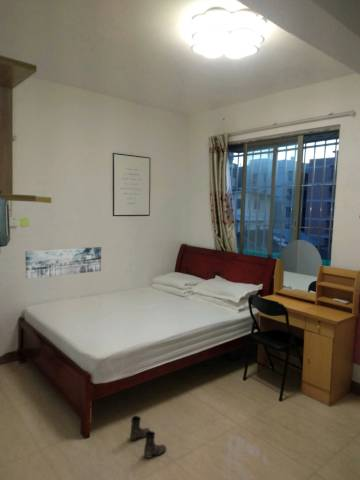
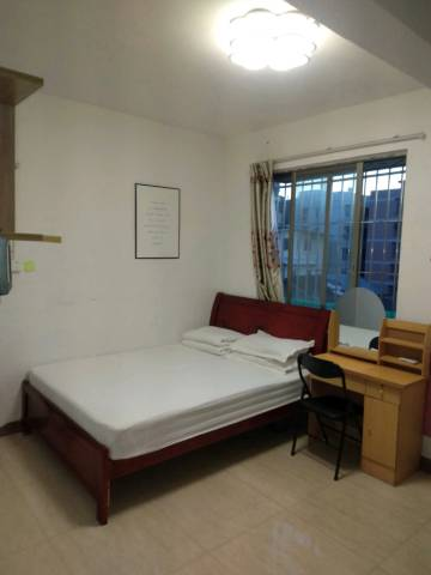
- wall art [24,246,102,280]
- boots [129,415,167,459]
